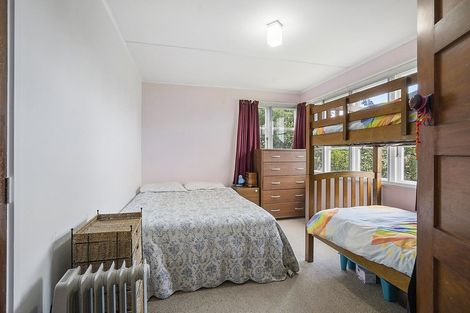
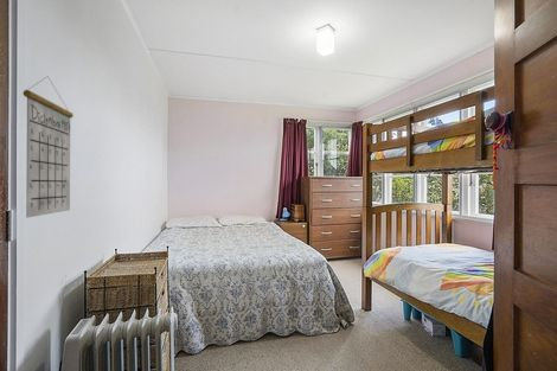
+ calendar [23,75,75,219]
